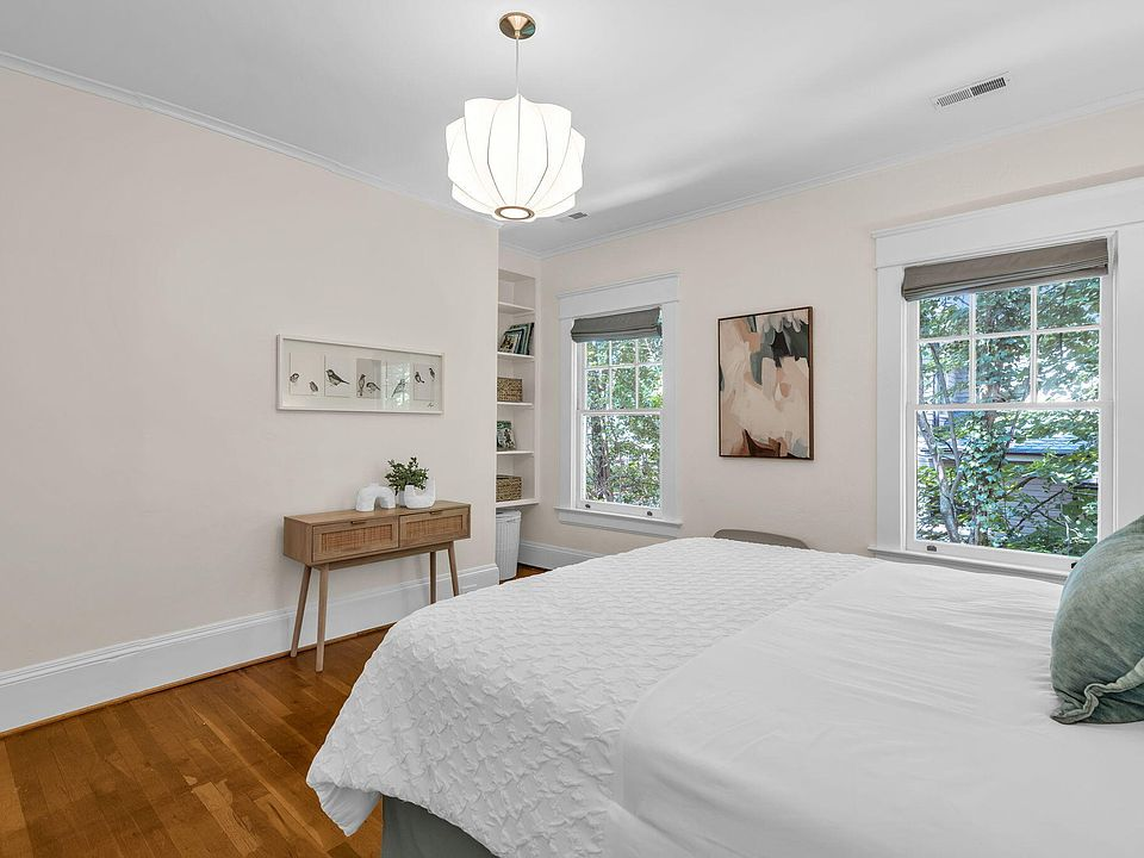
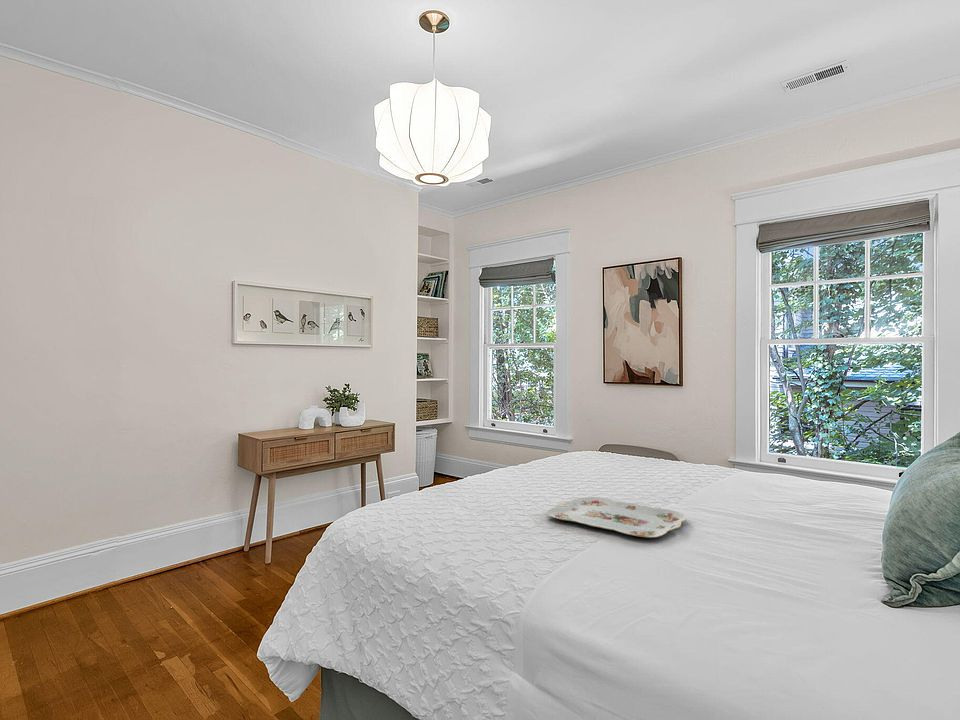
+ serving tray [545,496,688,539]
